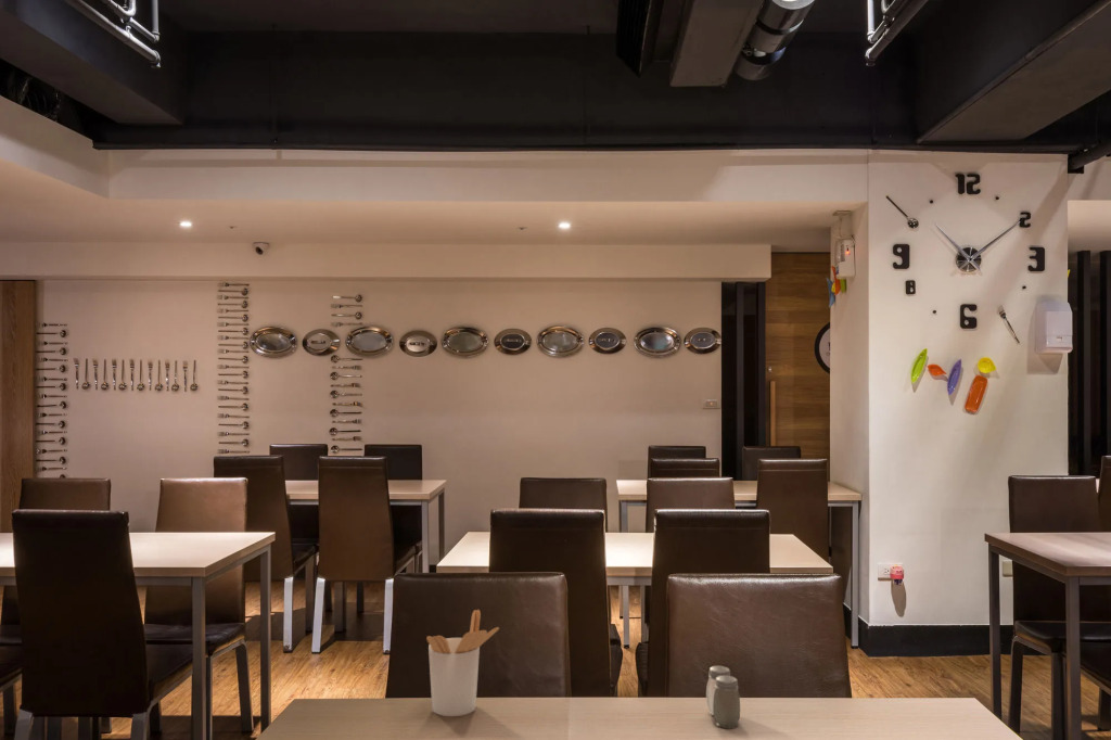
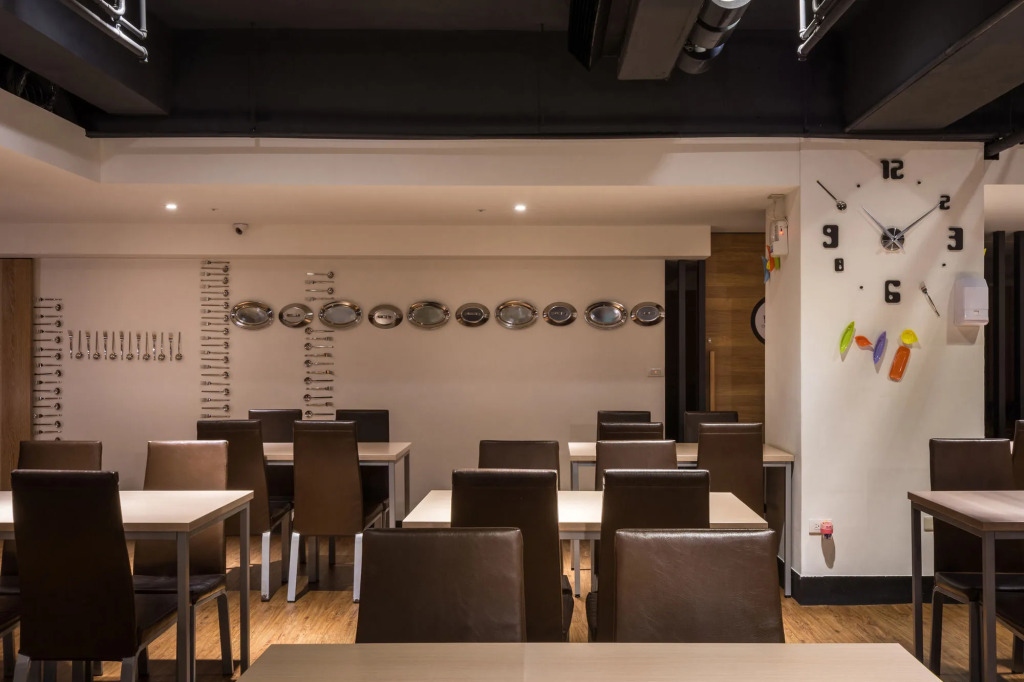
- salt and pepper shaker [705,665,741,730]
- utensil holder [425,609,500,717]
